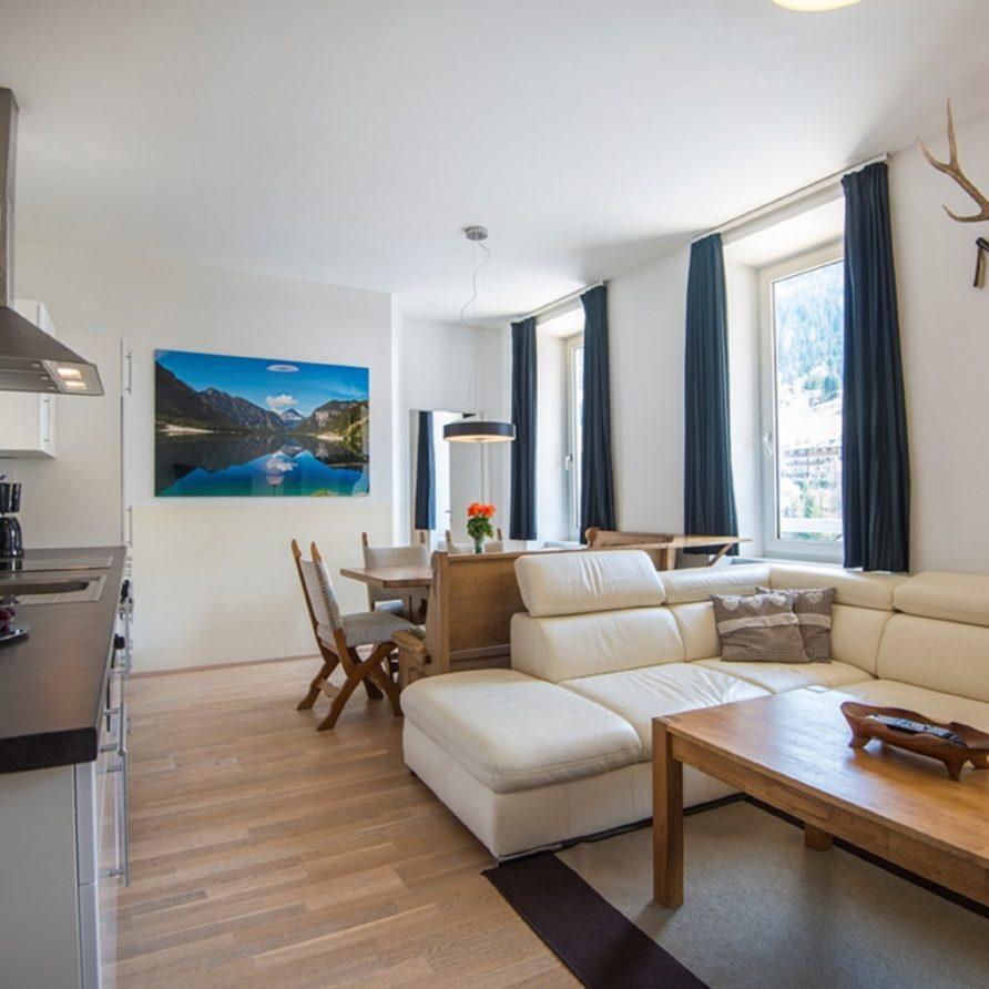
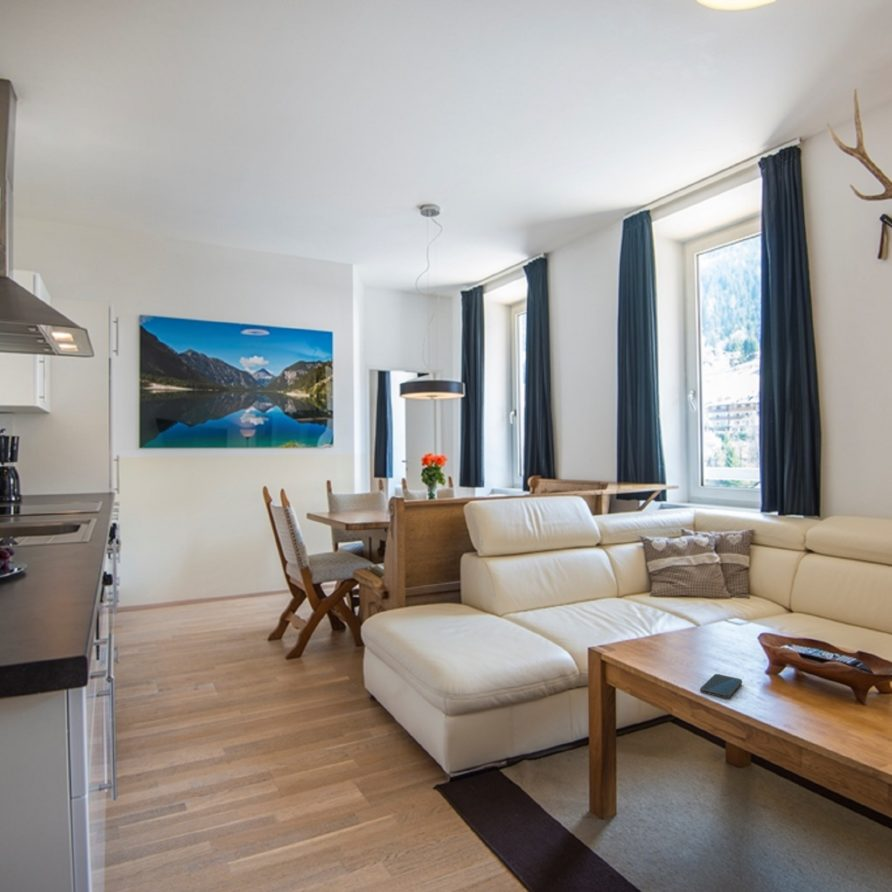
+ smartphone [699,673,743,699]
